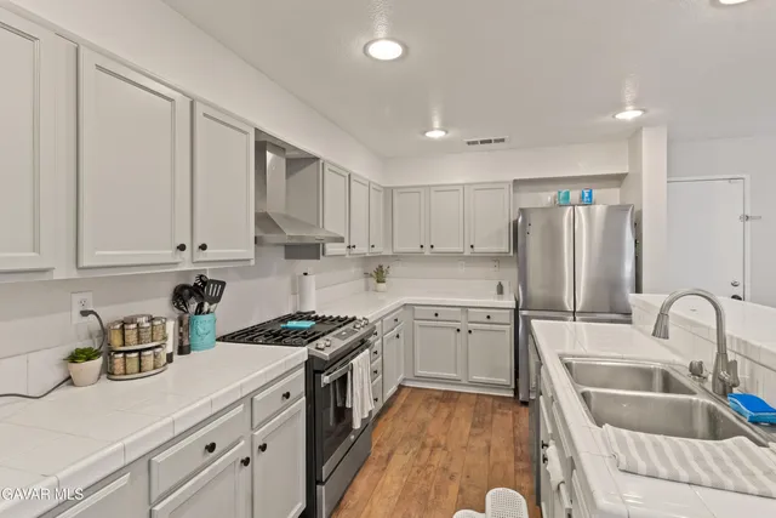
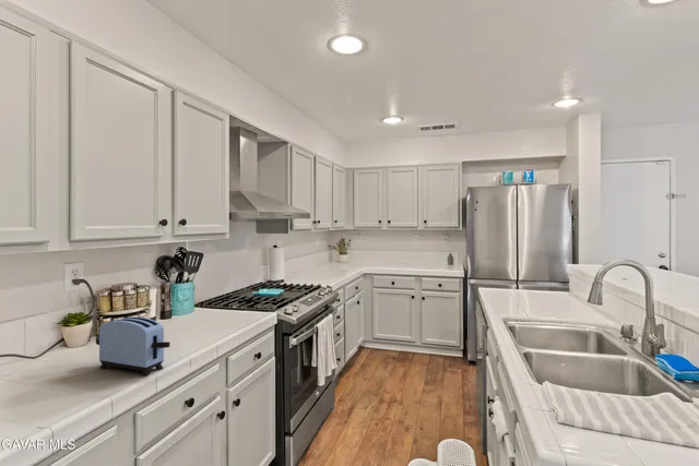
+ toaster [95,315,171,377]
